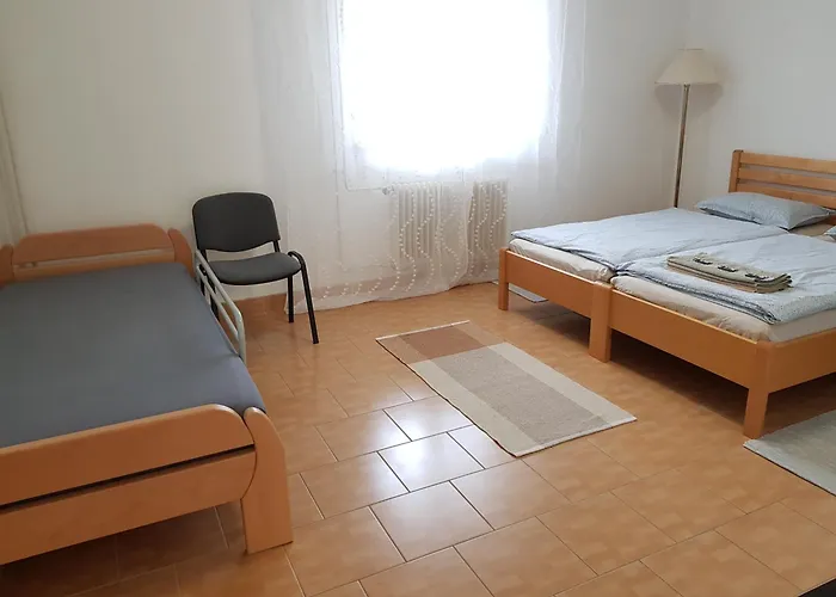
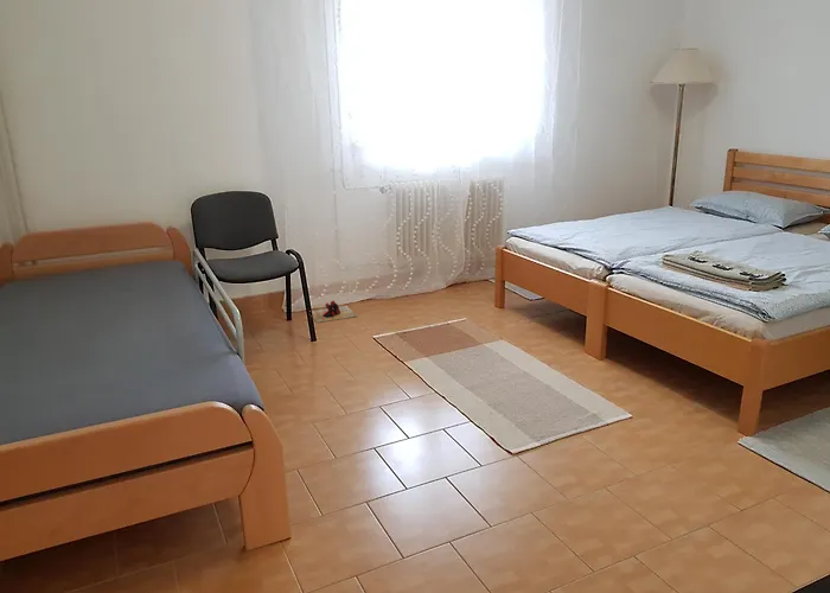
+ slippers [312,299,358,324]
